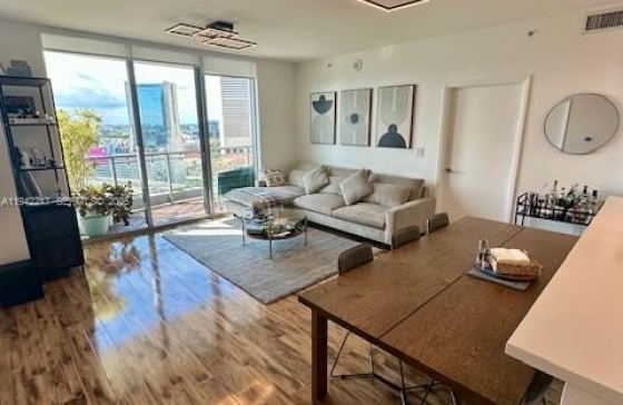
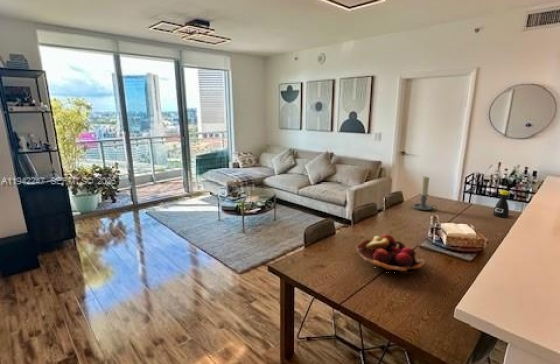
+ fruit basket [355,233,426,275]
+ bottle [492,189,511,219]
+ candle holder [412,176,438,211]
